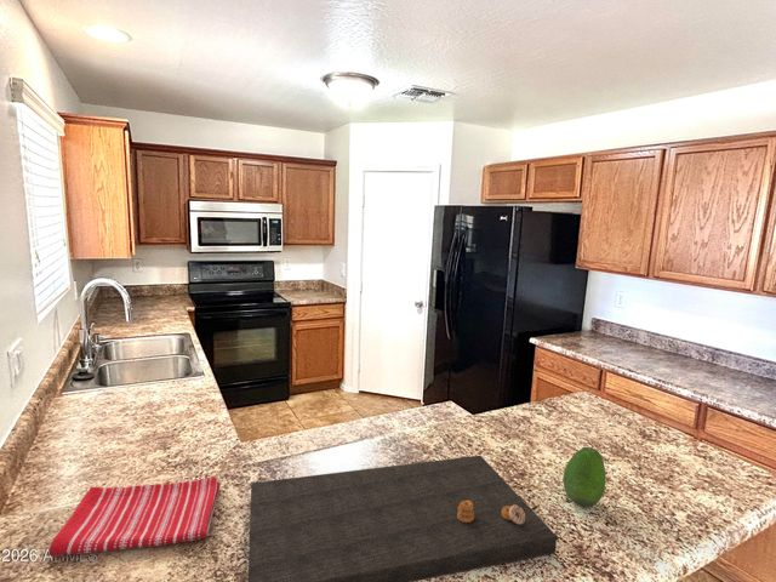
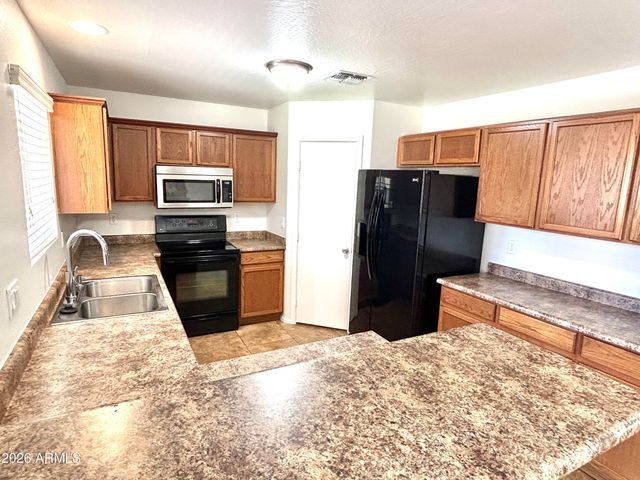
- fruit [561,446,607,508]
- cutting board [247,455,558,582]
- dish towel [47,475,222,558]
